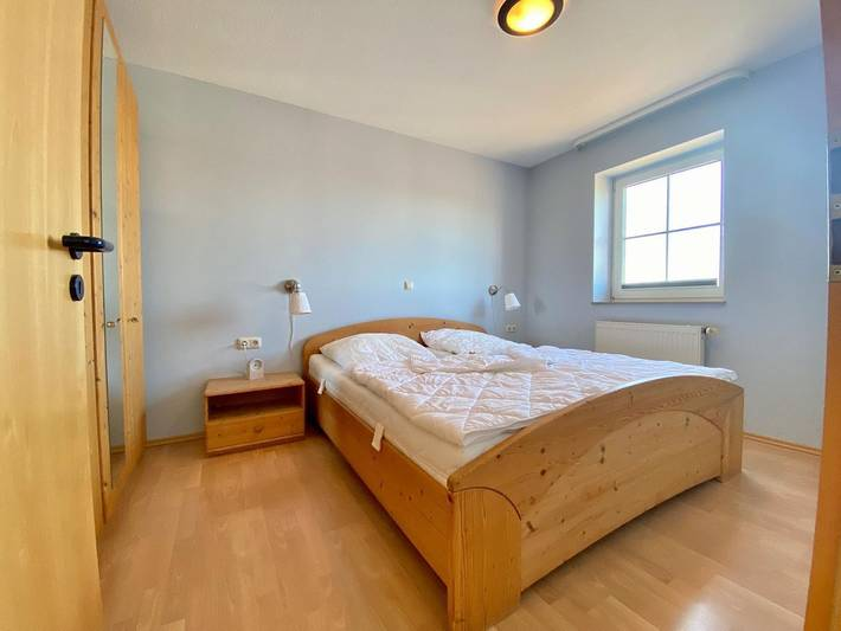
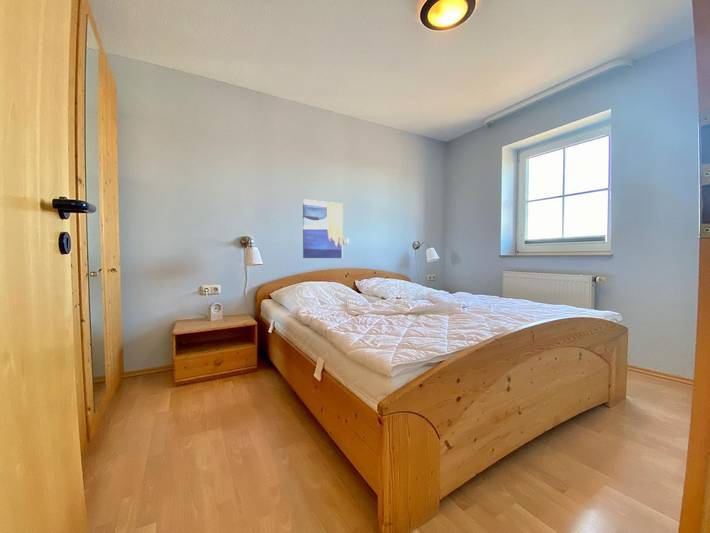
+ wall art [302,199,344,259]
